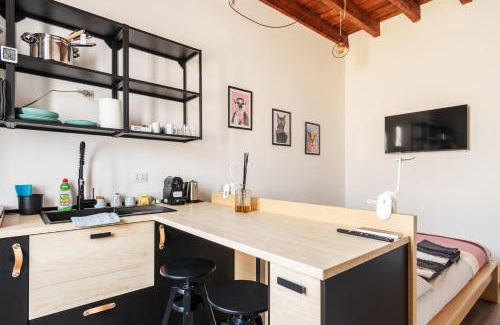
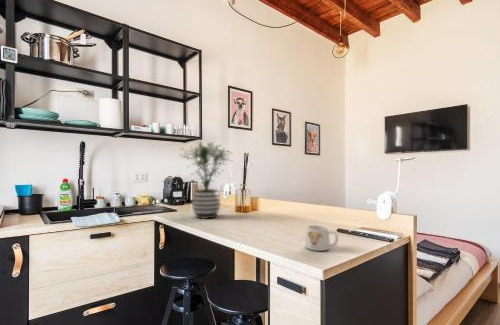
+ potted plant [178,140,233,220]
+ mug [304,224,339,252]
